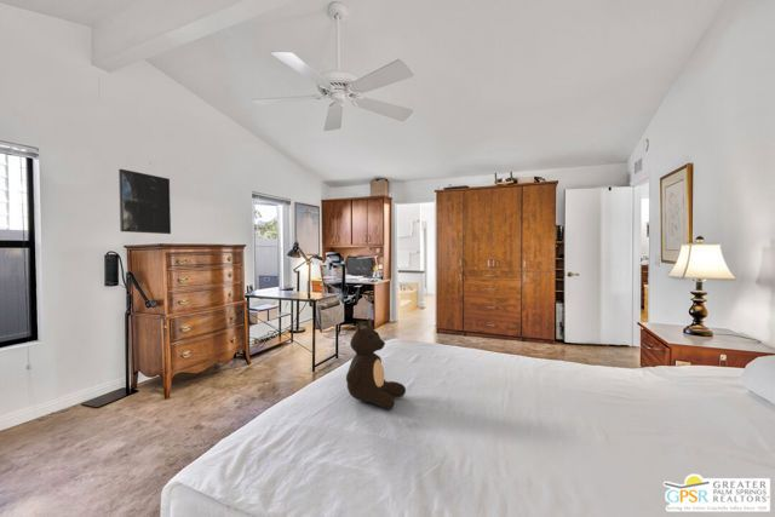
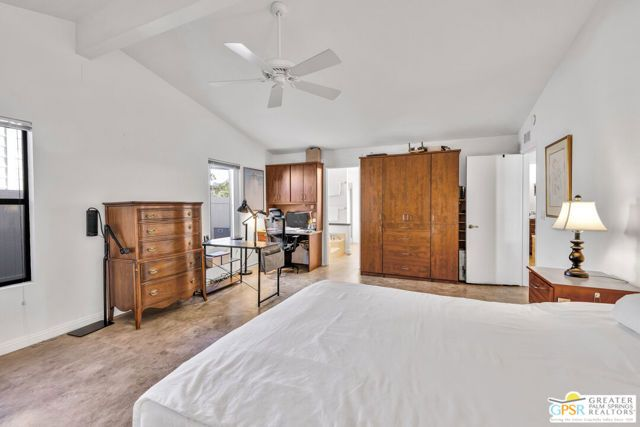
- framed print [117,168,172,235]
- teddy bear [345,317,407,410]
